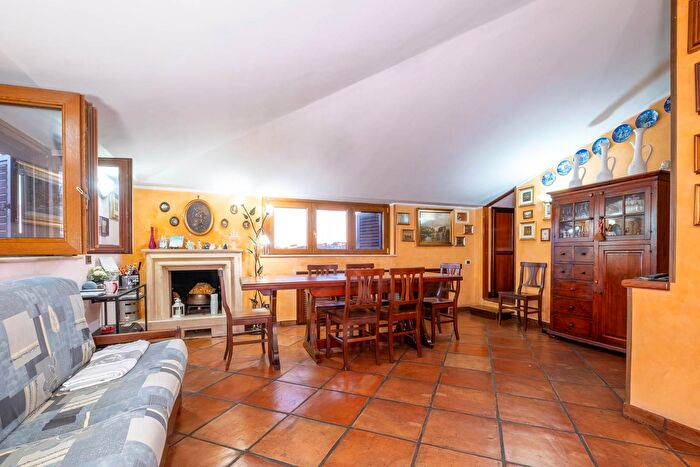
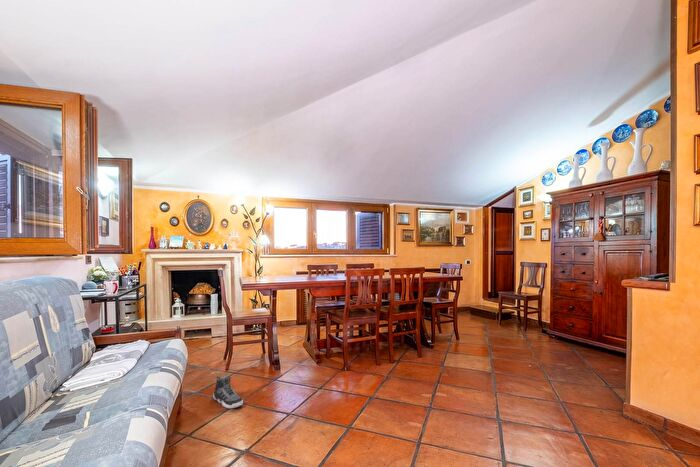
+ sneaker [212,374,244,409]
